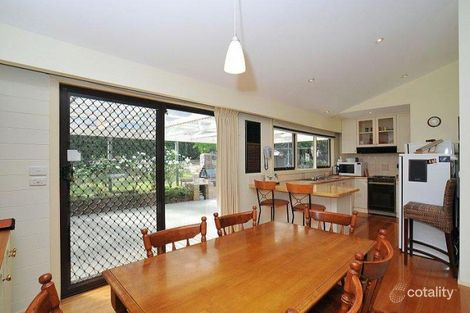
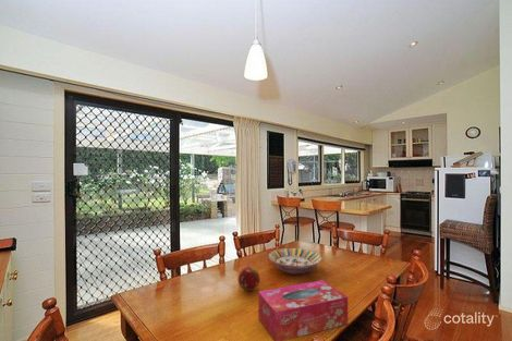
+ serving bowl [267,247,322,276]
+ fruit [237,266,261,292]
+ tissue box [257,279,349,341]
